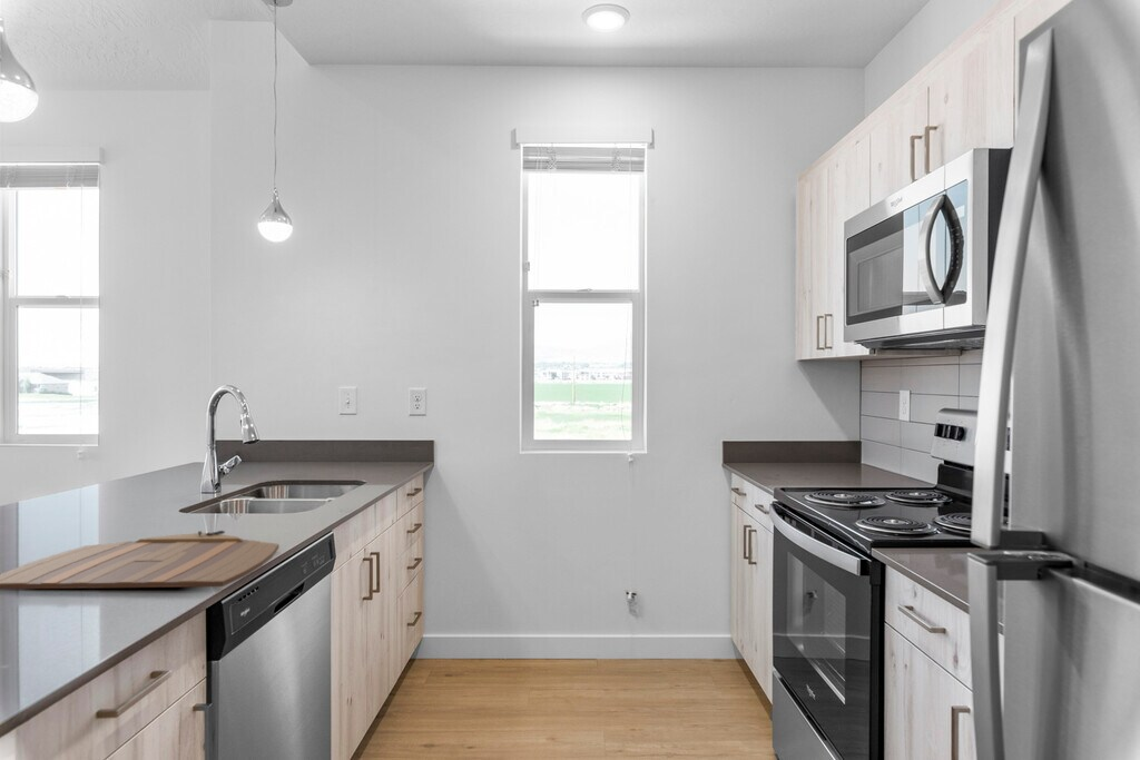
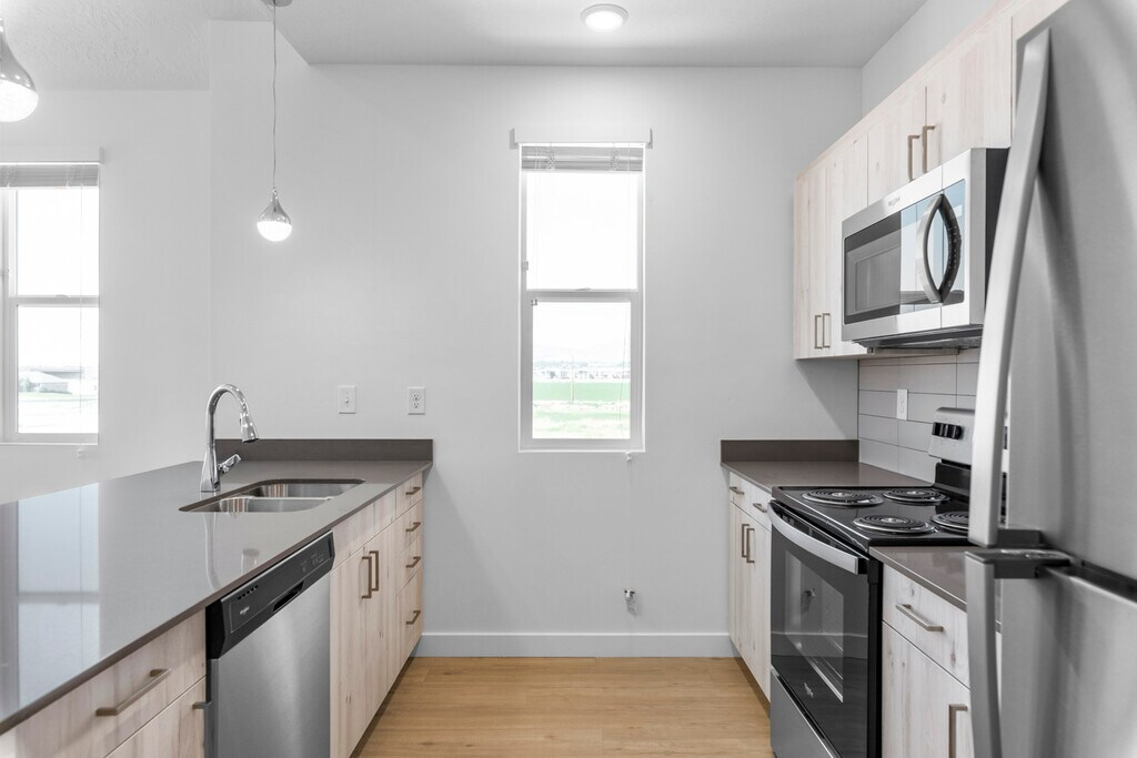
- cutting board [0,530,281,591]
